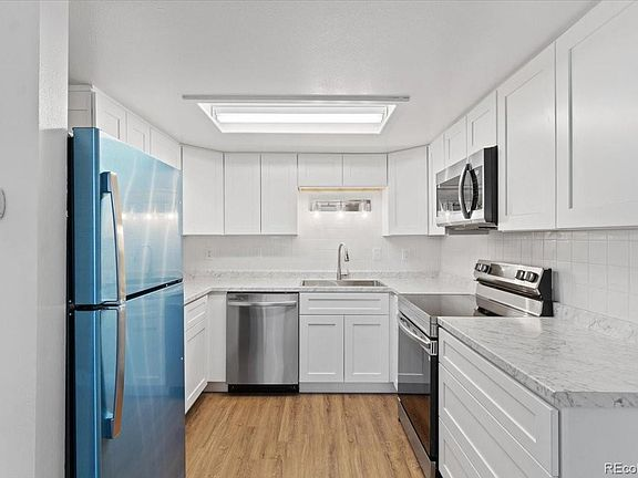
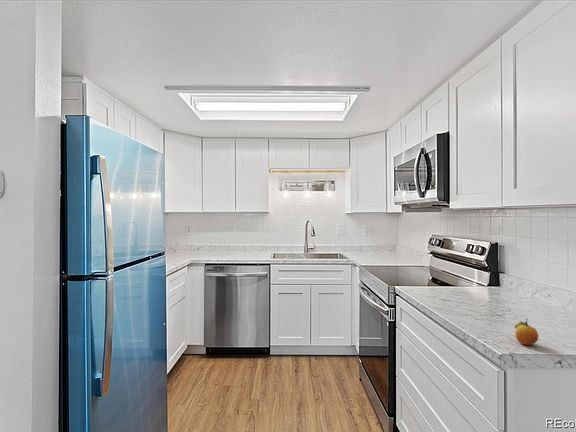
+ fruit [514,317,539,346]
